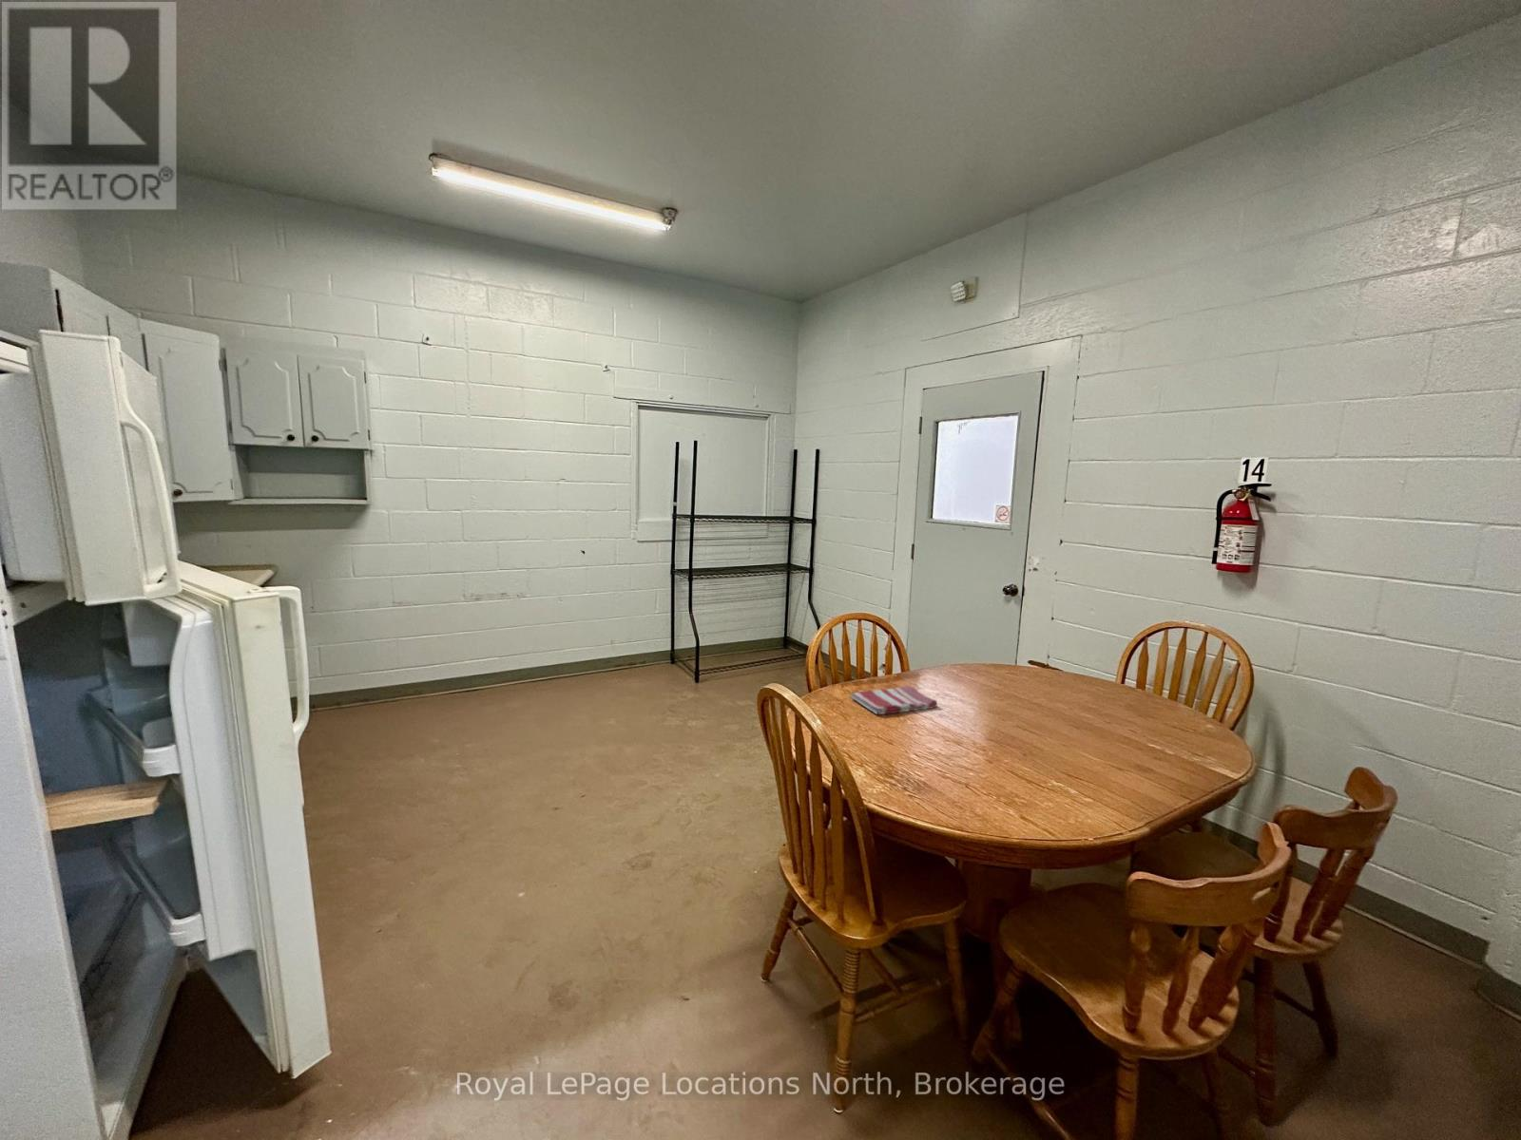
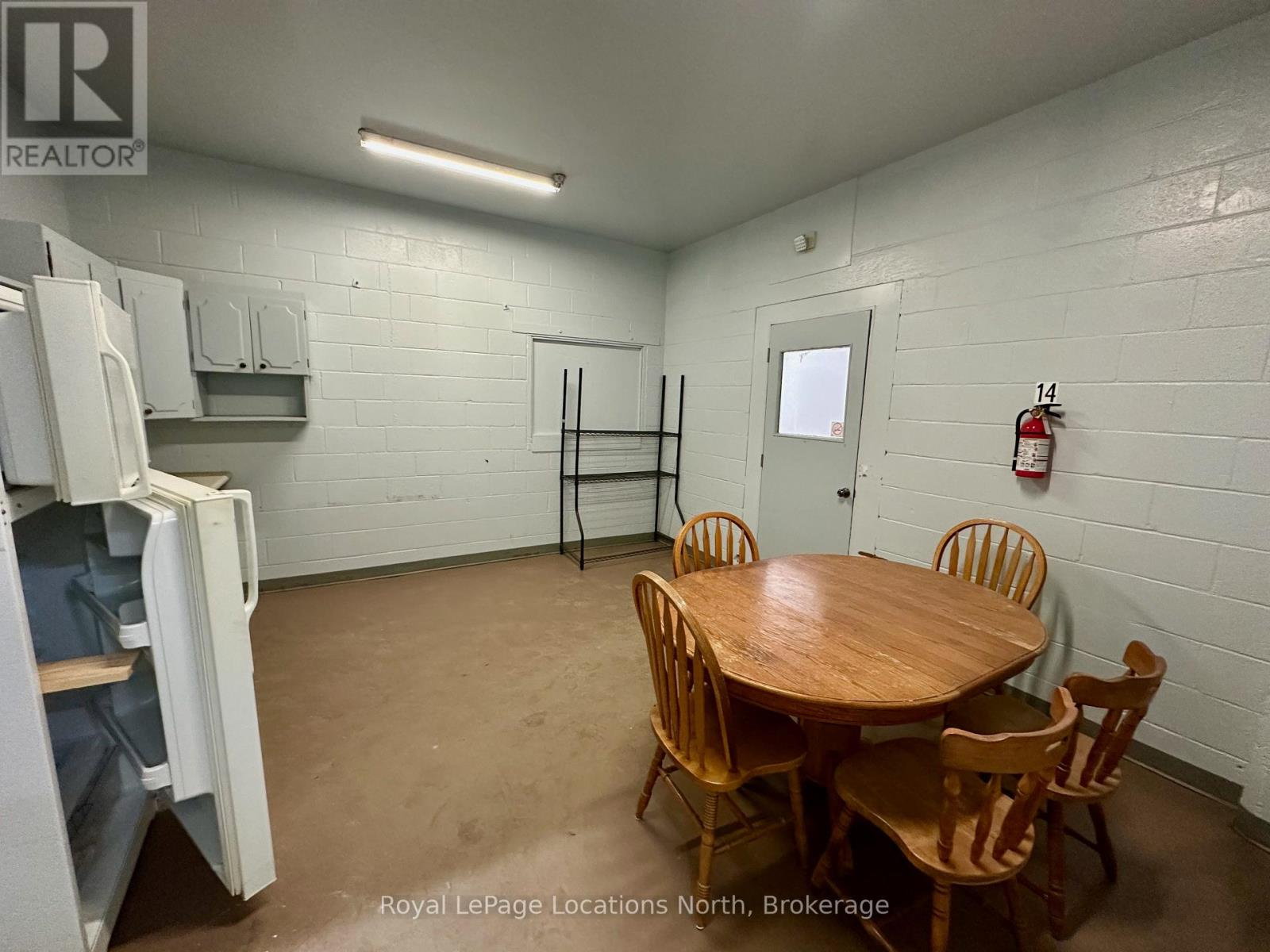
- dish towel [849,685,938,715]
